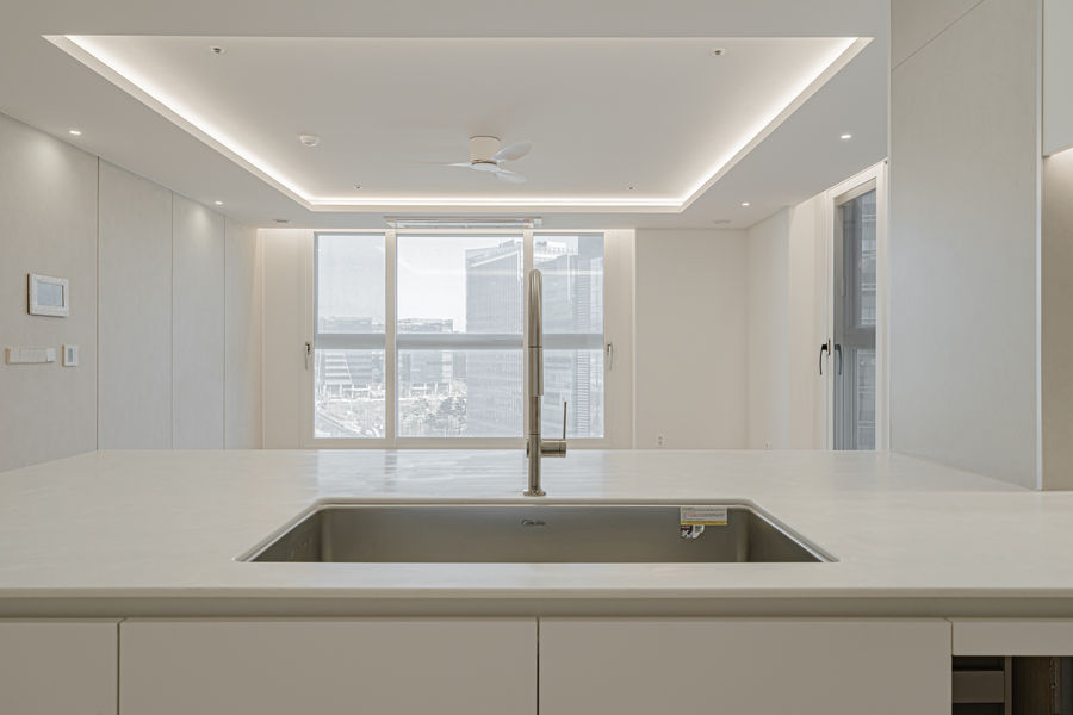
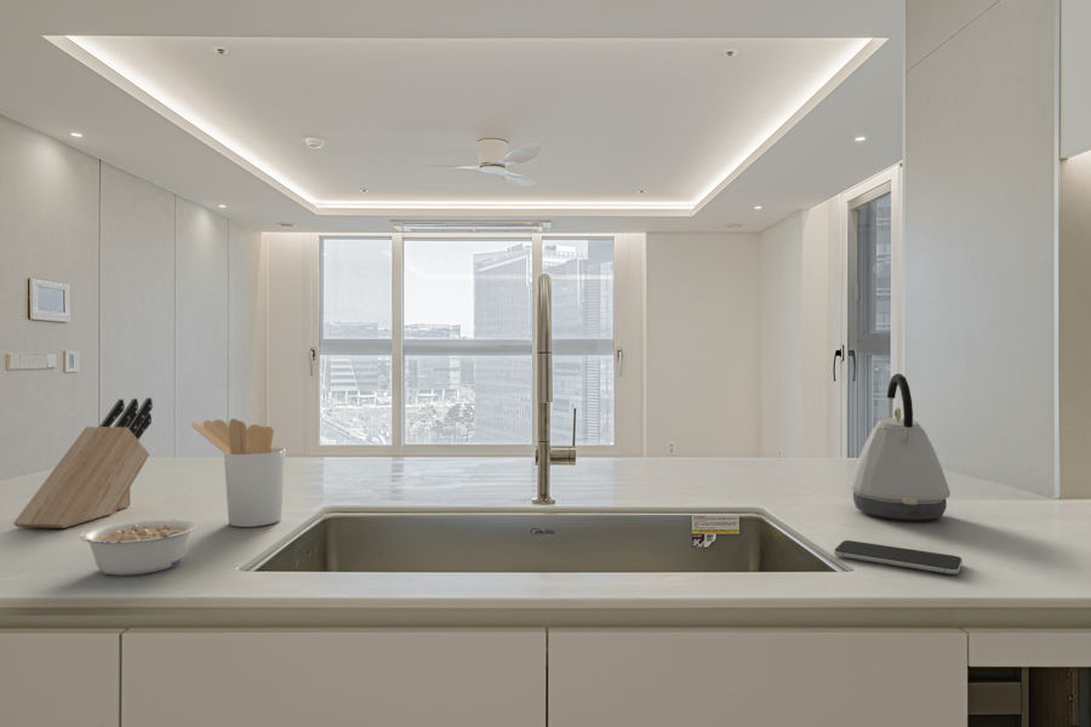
+ kettle [849,373,952,522]
+ legume [79,517,199,577]
+ utensil holder [190,418,287,528]
+ knife block [12,396,154,529]
+ smartphone [833,539,964,576]
